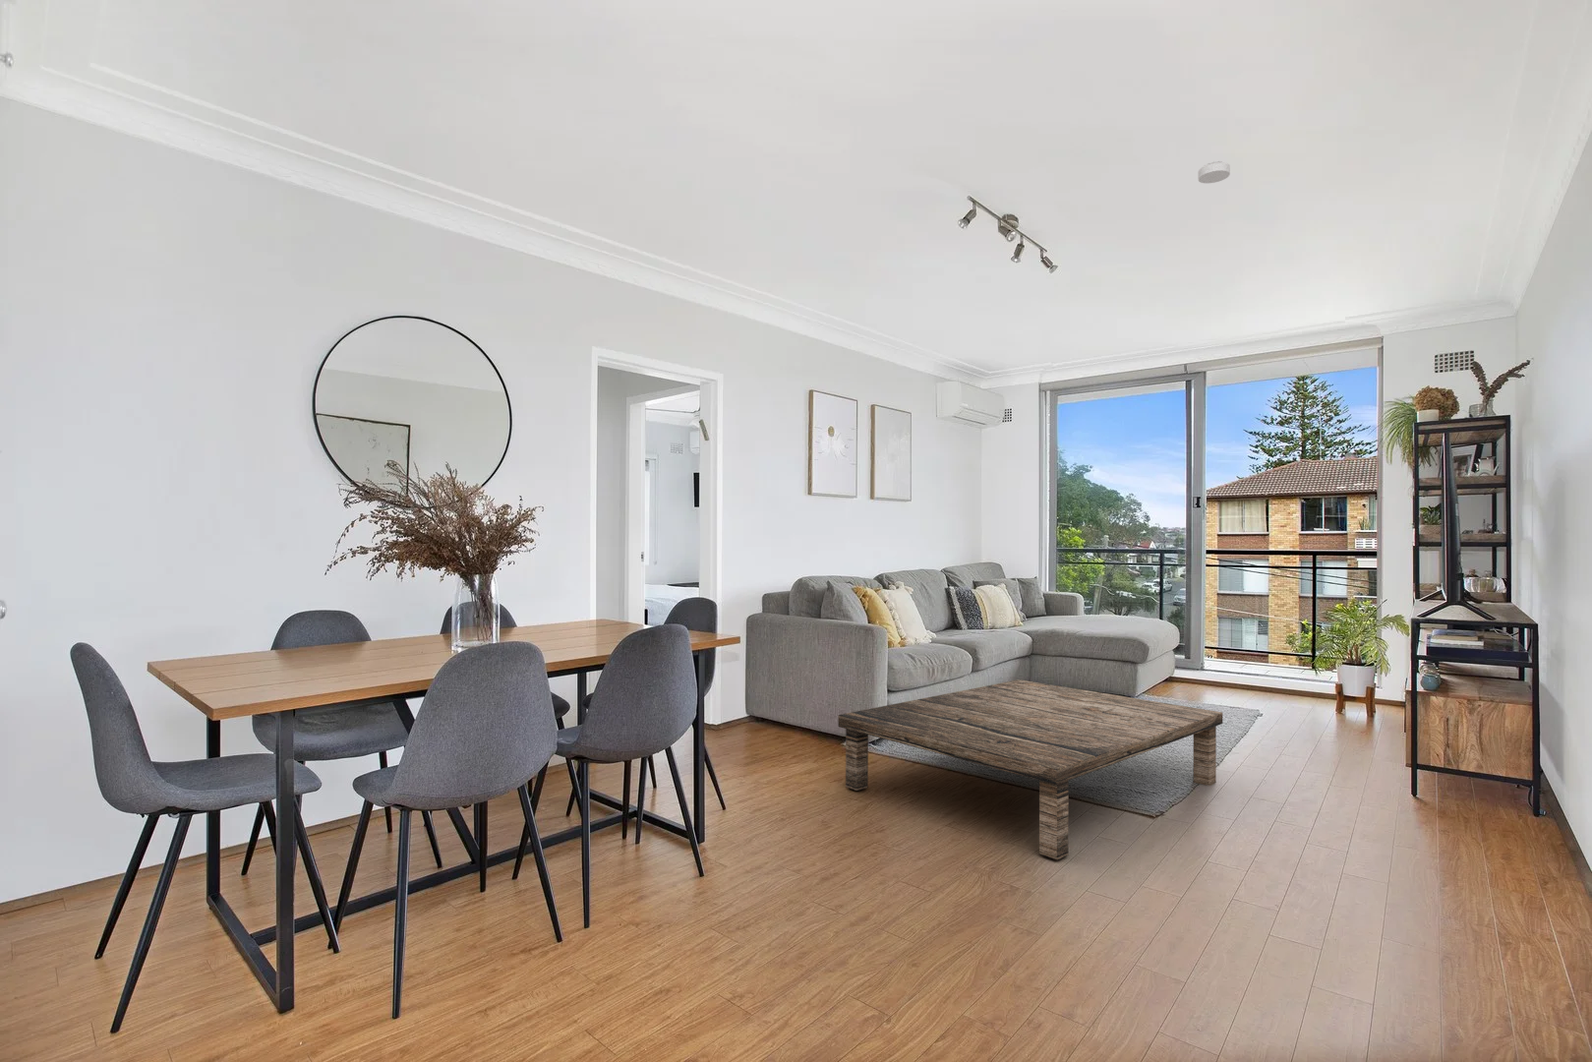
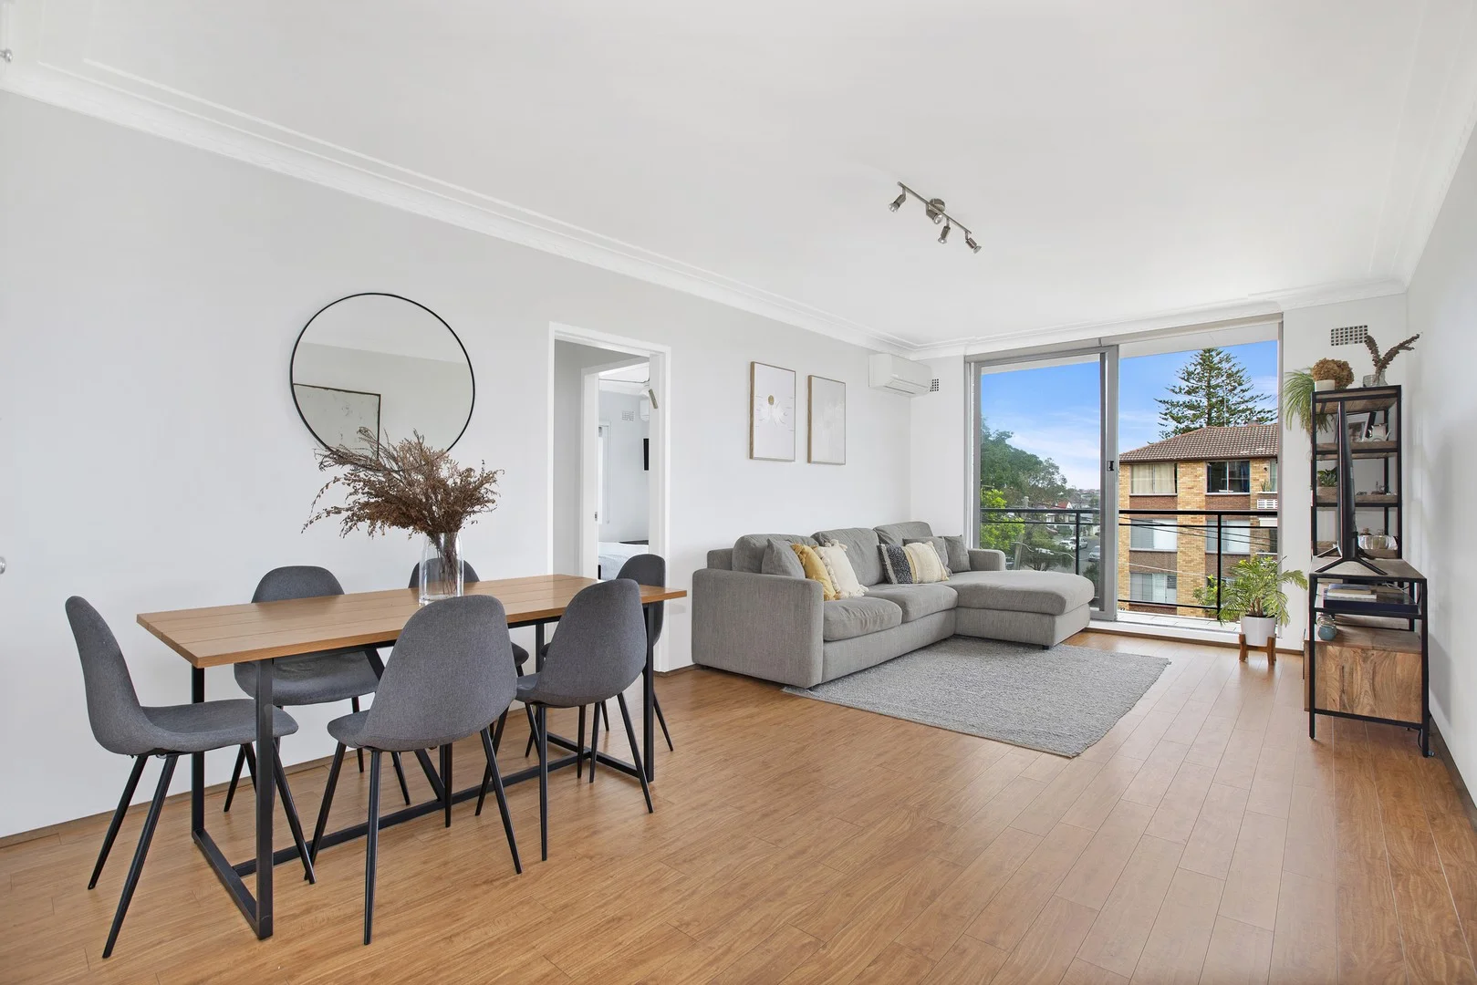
- smoke detector [1197,160,1232,184]
- coffee table [837,678,1223,862]
